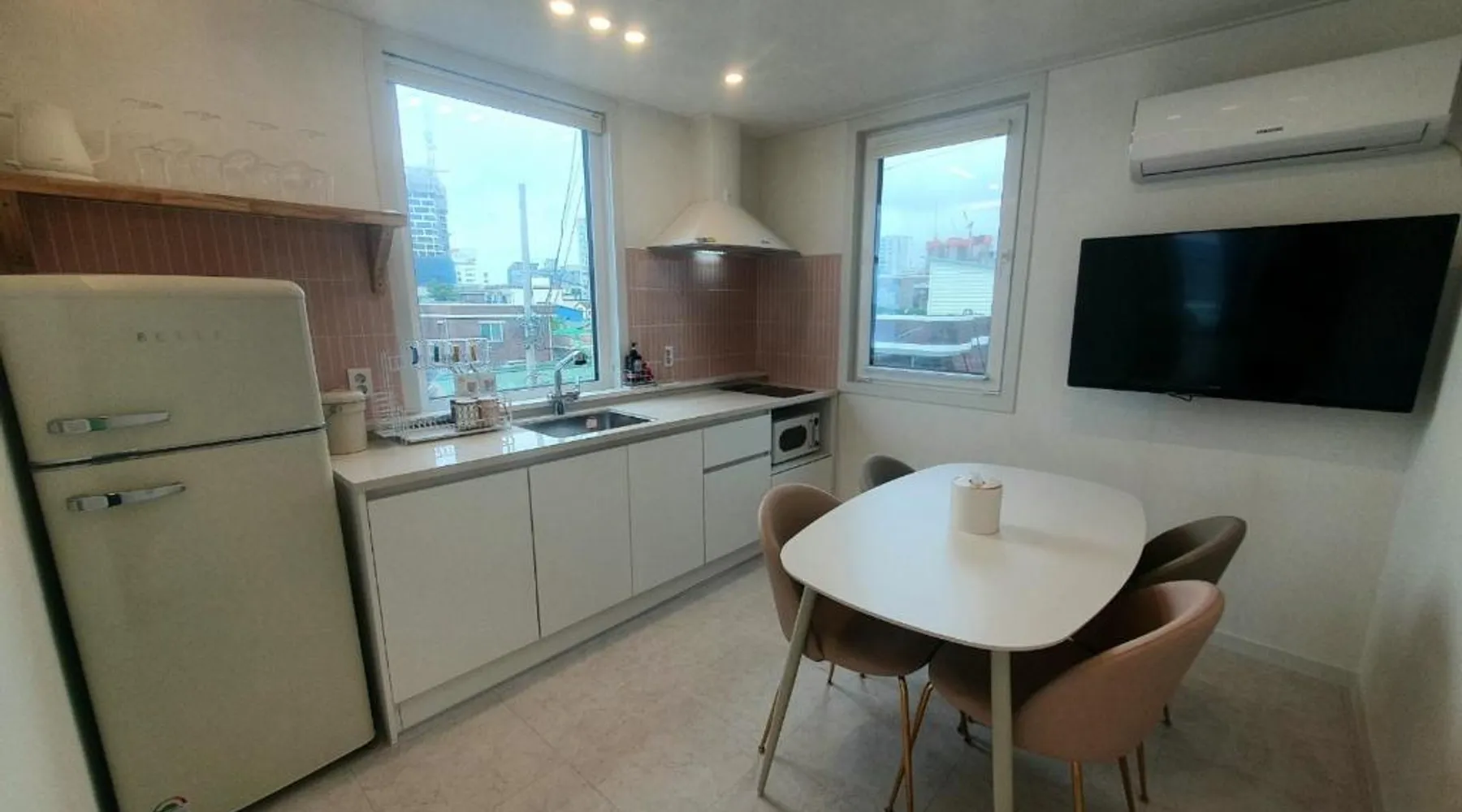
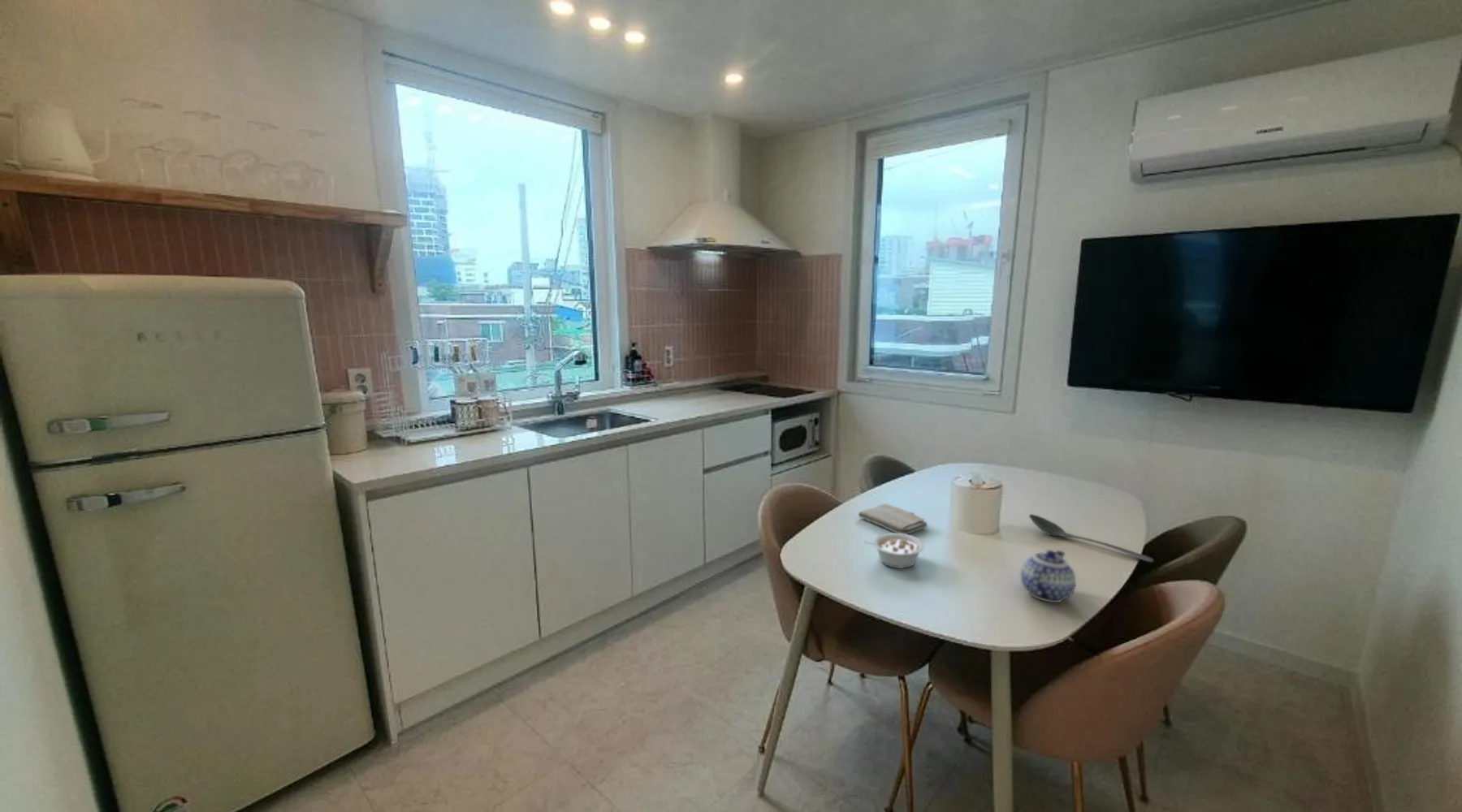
+ washcloth [858,503,928,534]
+ teapot [1020,549,1077,603]
+ legume [863,533,925,569]
+ stirrer [1028,513,1154,563]
